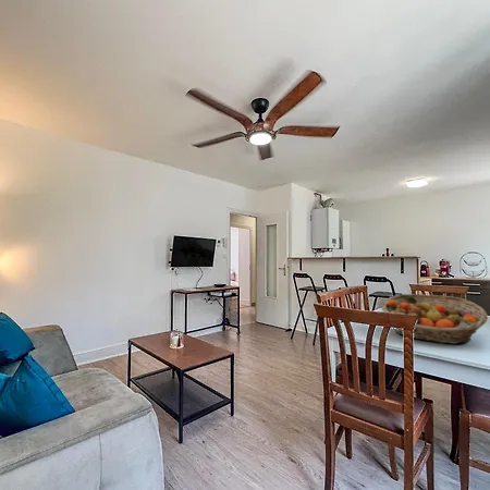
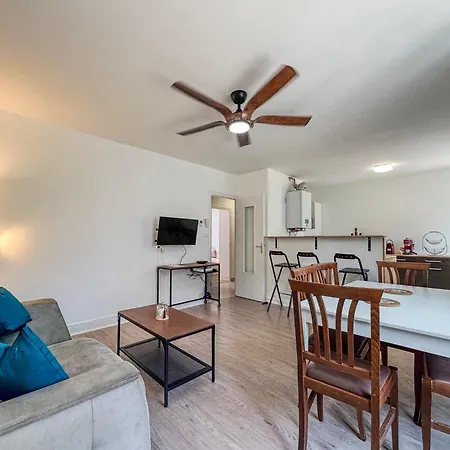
- fruit basket [381,293,489,345]
